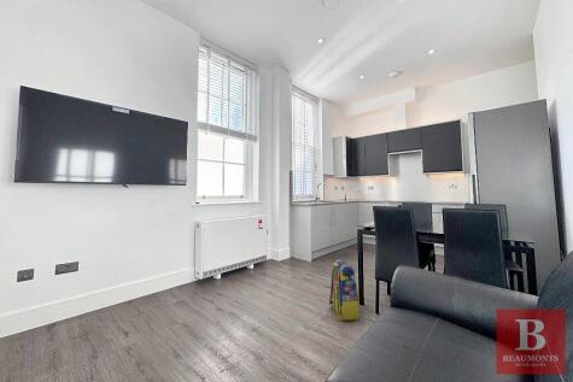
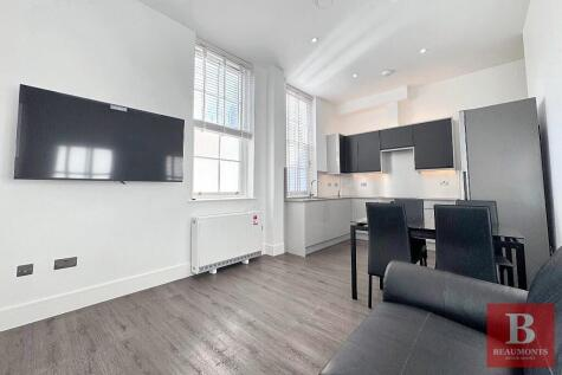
- backpack [328,258,361,322]
